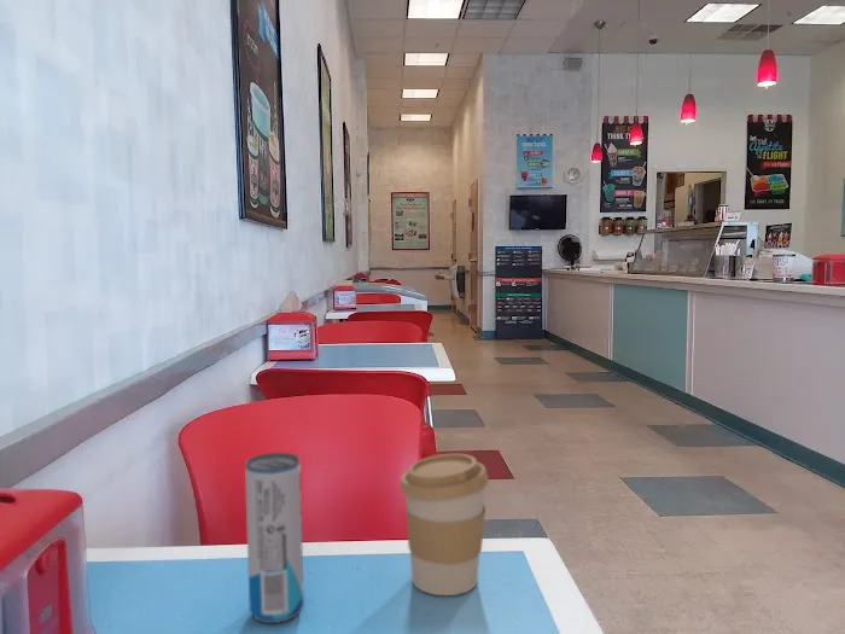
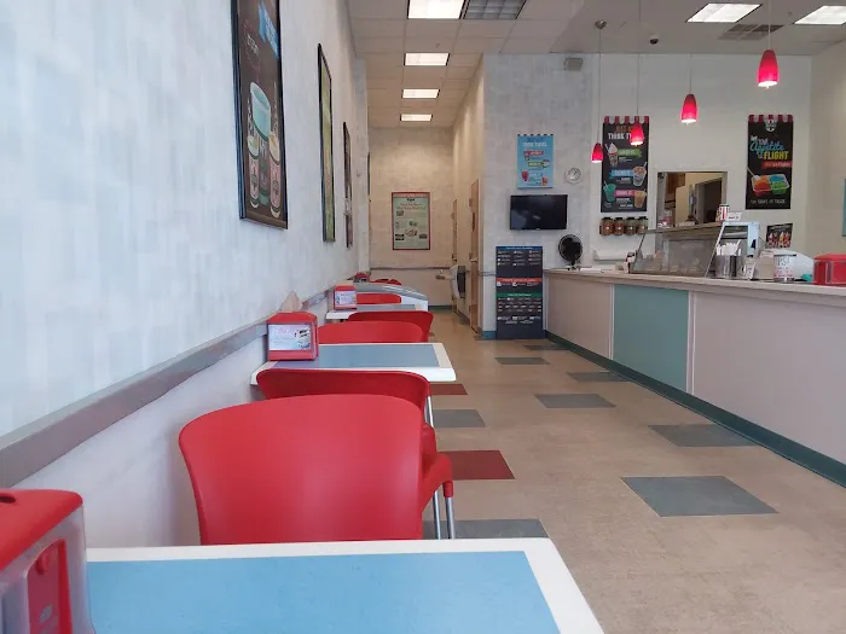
- coffee cup [400,453,490,597]
- beverage can [244,452,305,624]
